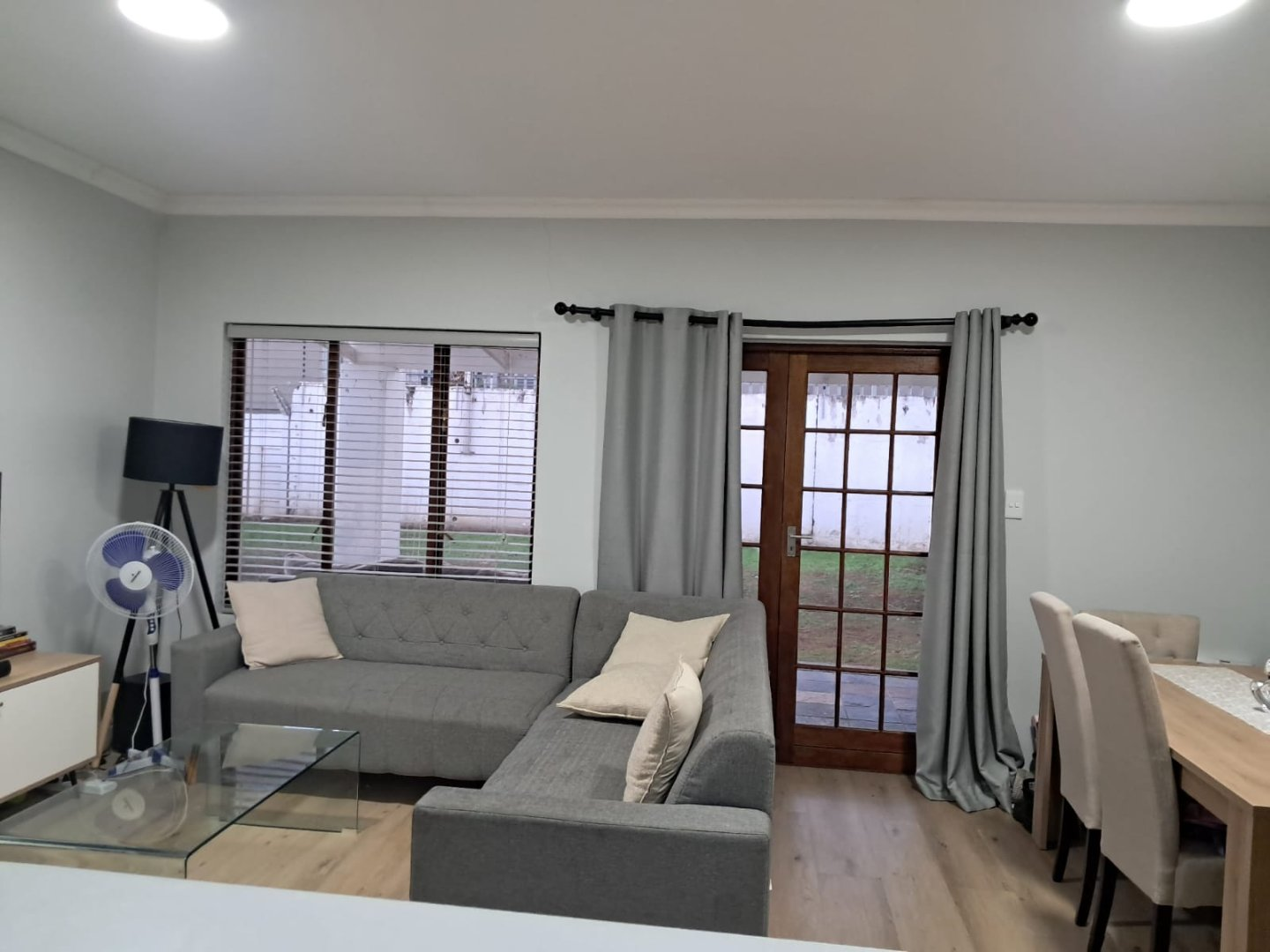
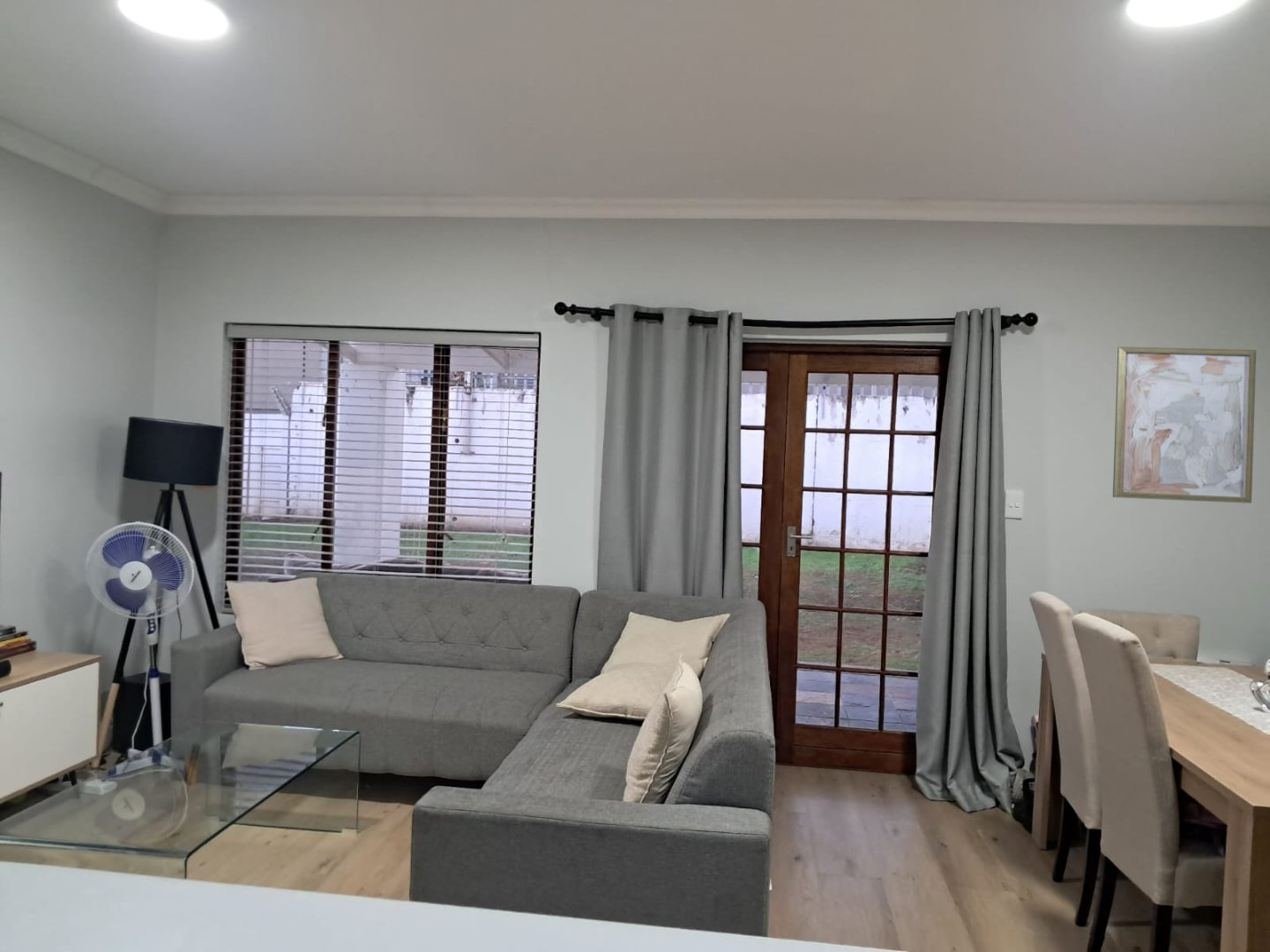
+ wall art [1112,346,1257,504]
